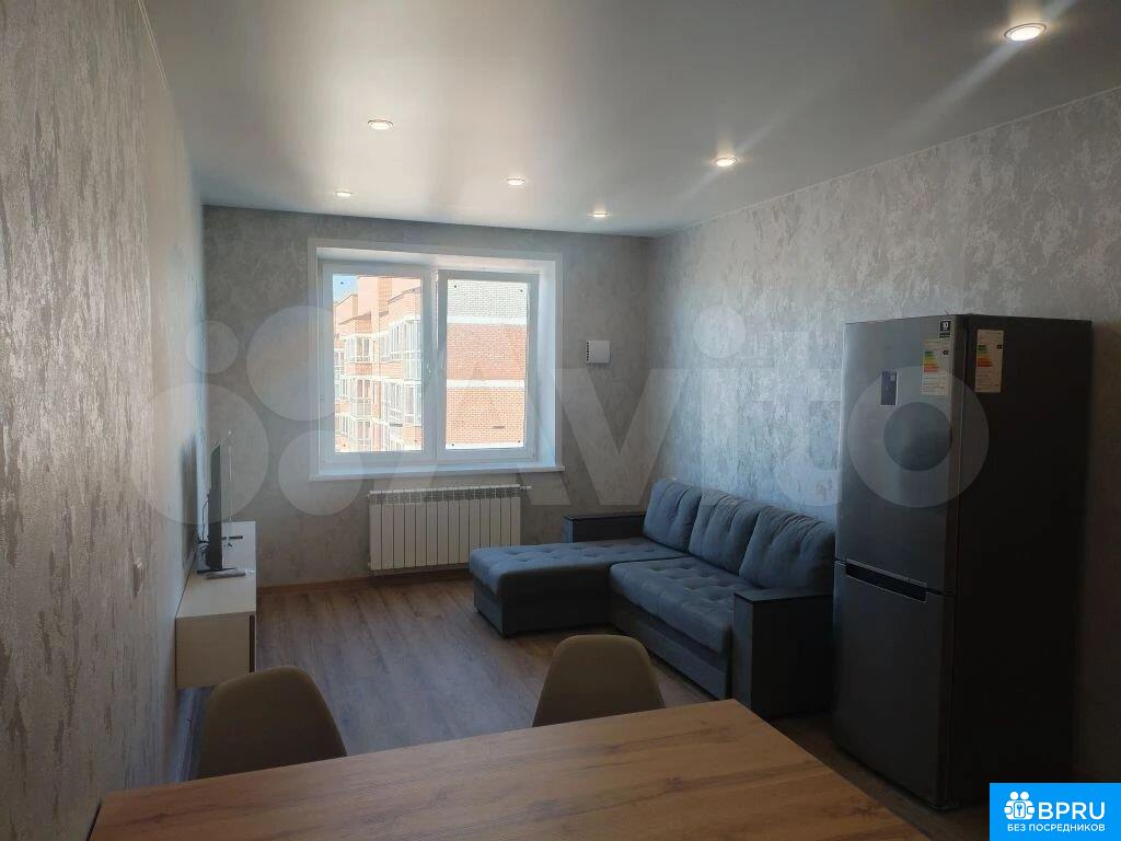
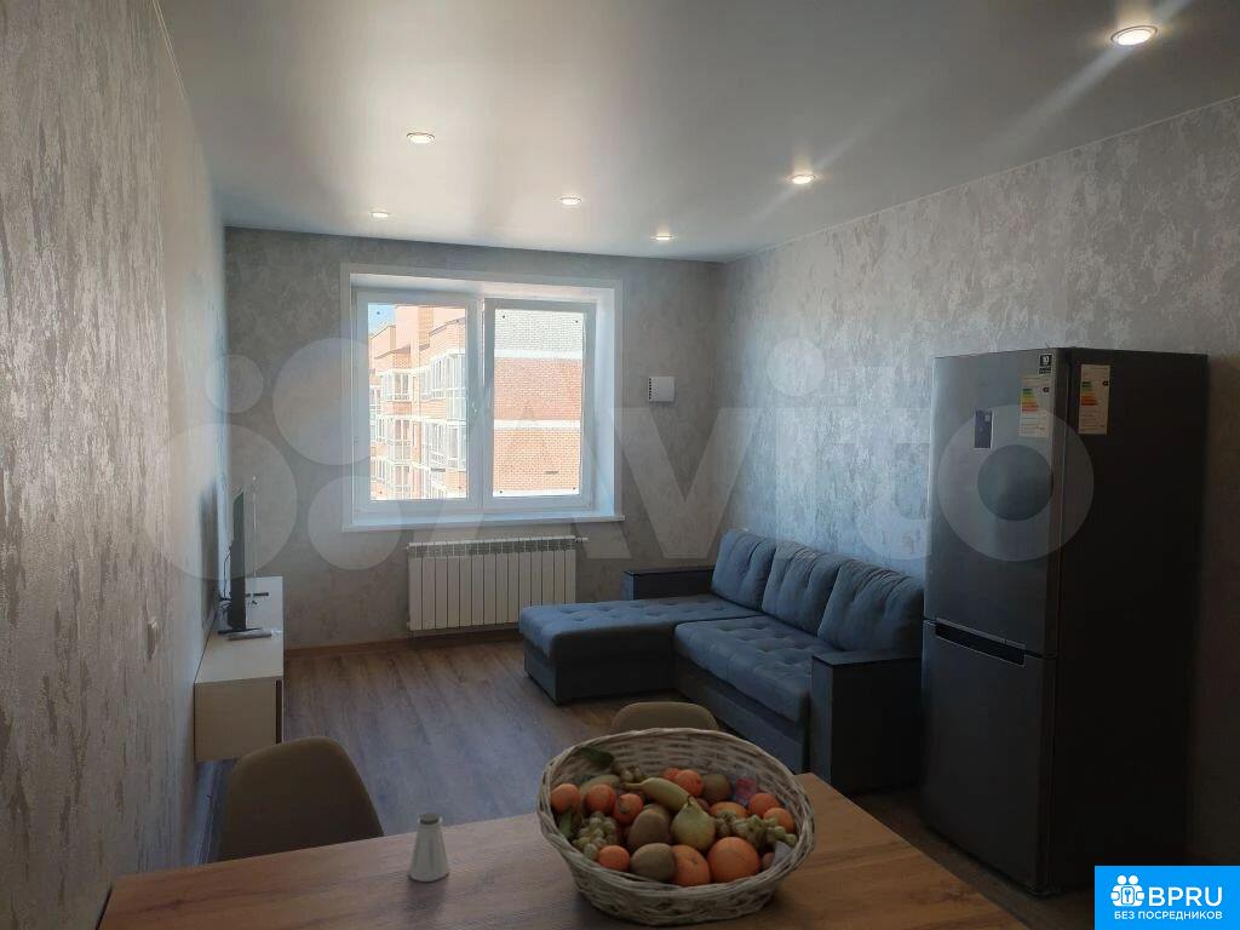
+ fruit basket [535,727,819,930]
+ saltshaker [408,811,450,883]
